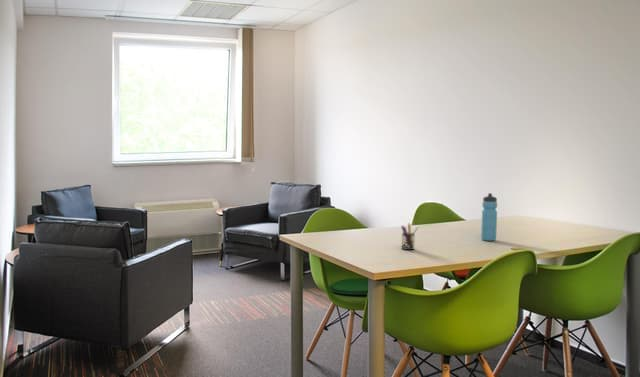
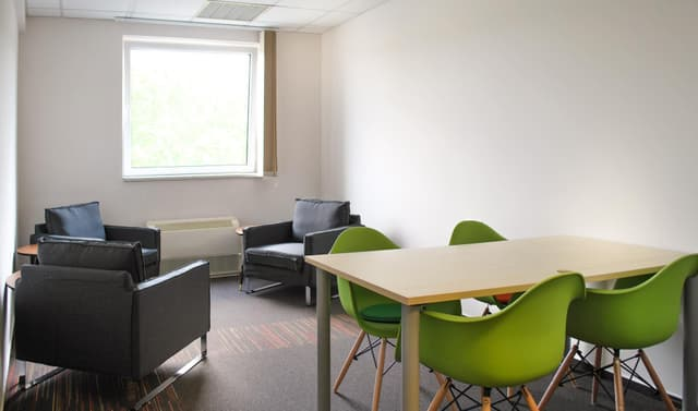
- pen holder [400,222,420,251]
- water bottle [480,192,498,242]
